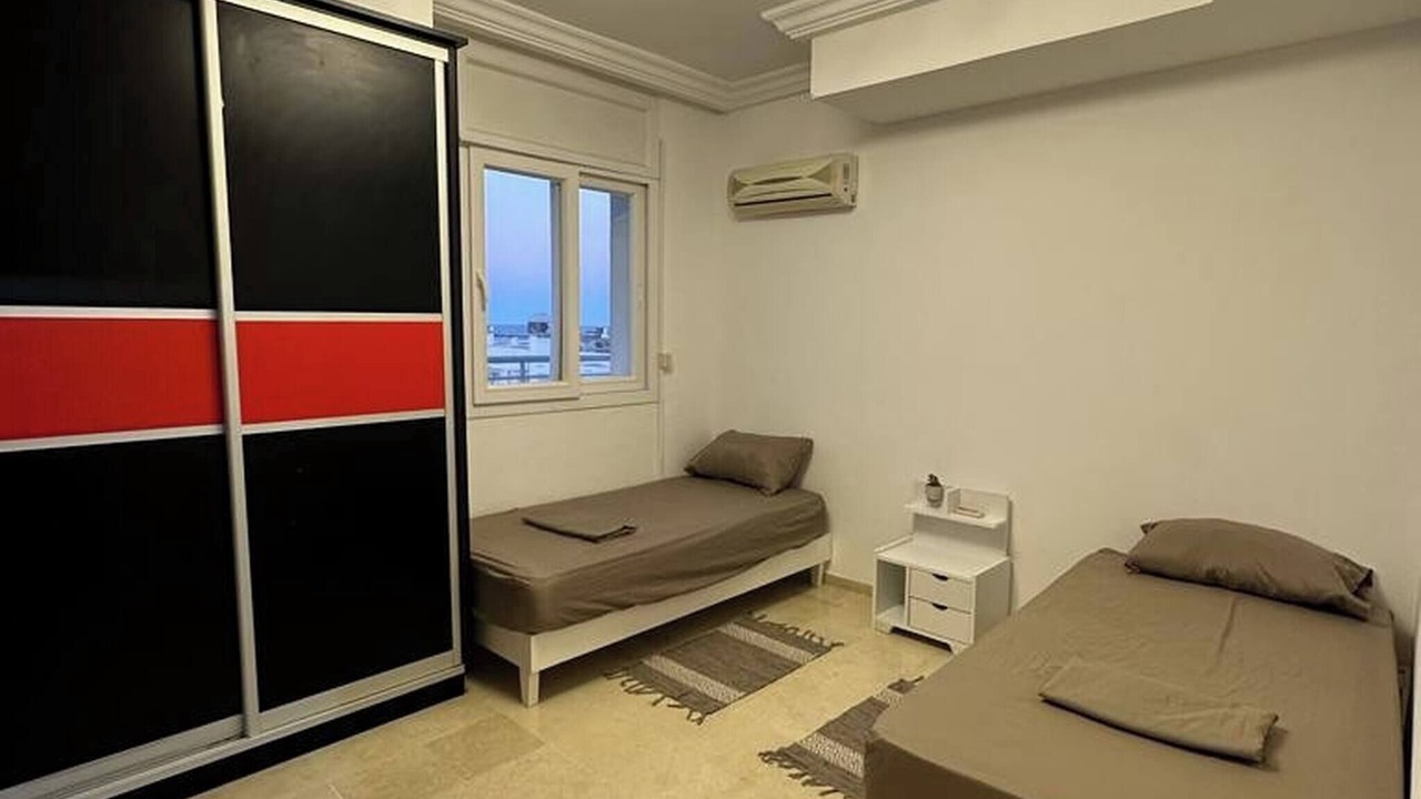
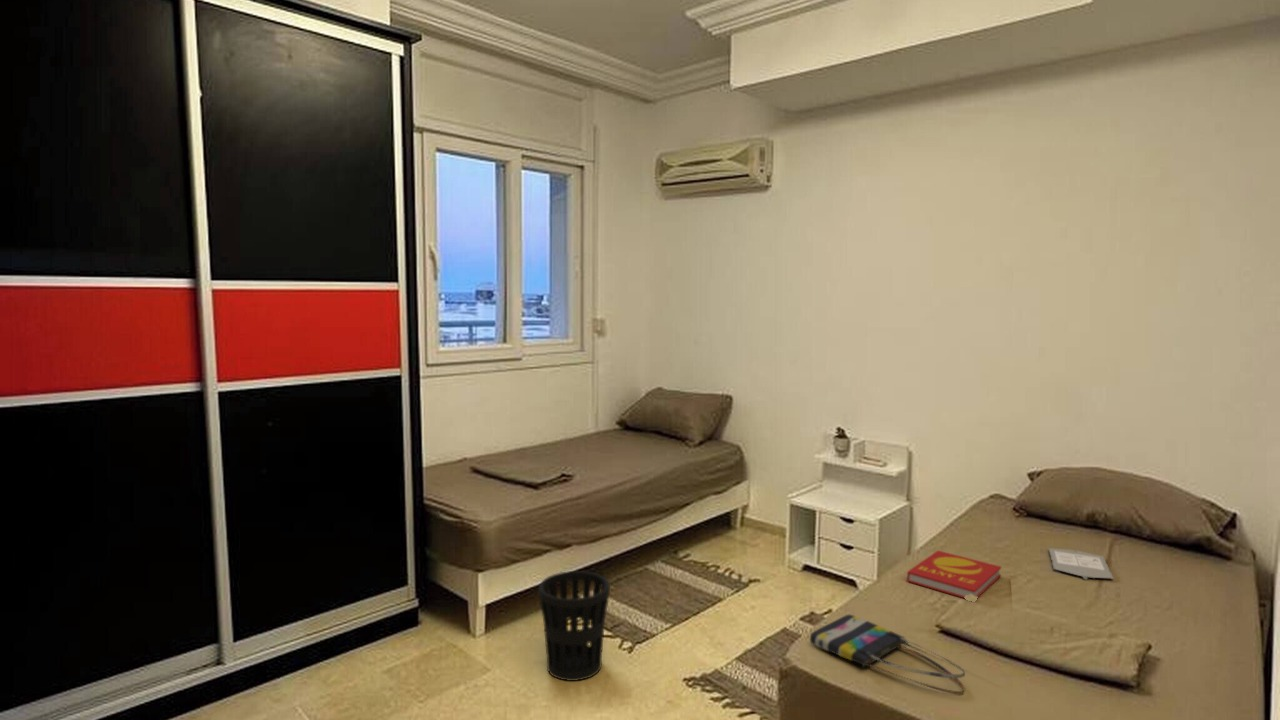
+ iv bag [1048,547,1115,581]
+ tote bag [809,613,966,696]
+ wastebasket [538,570,611,682]
+ book [906,550,1002,599]
